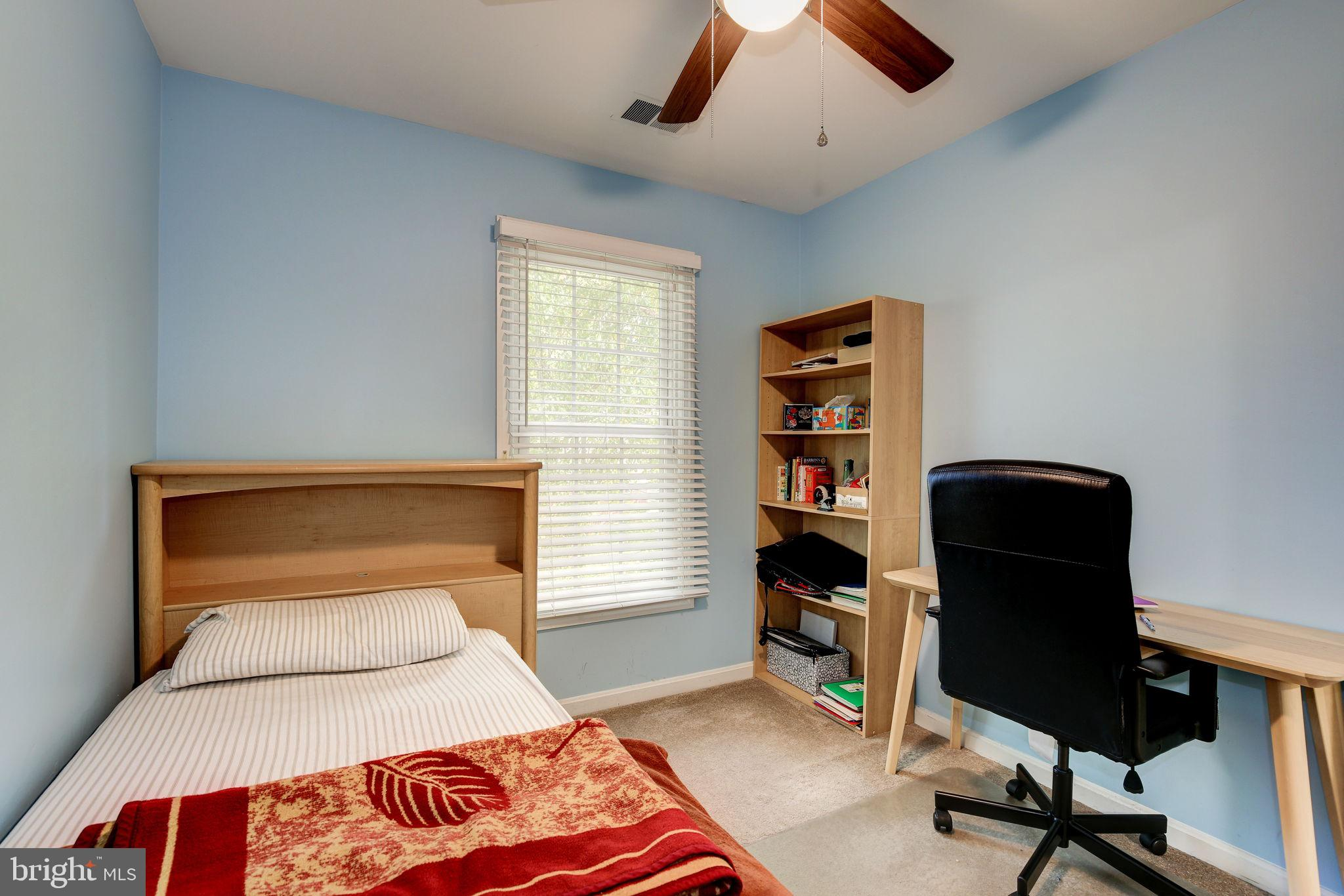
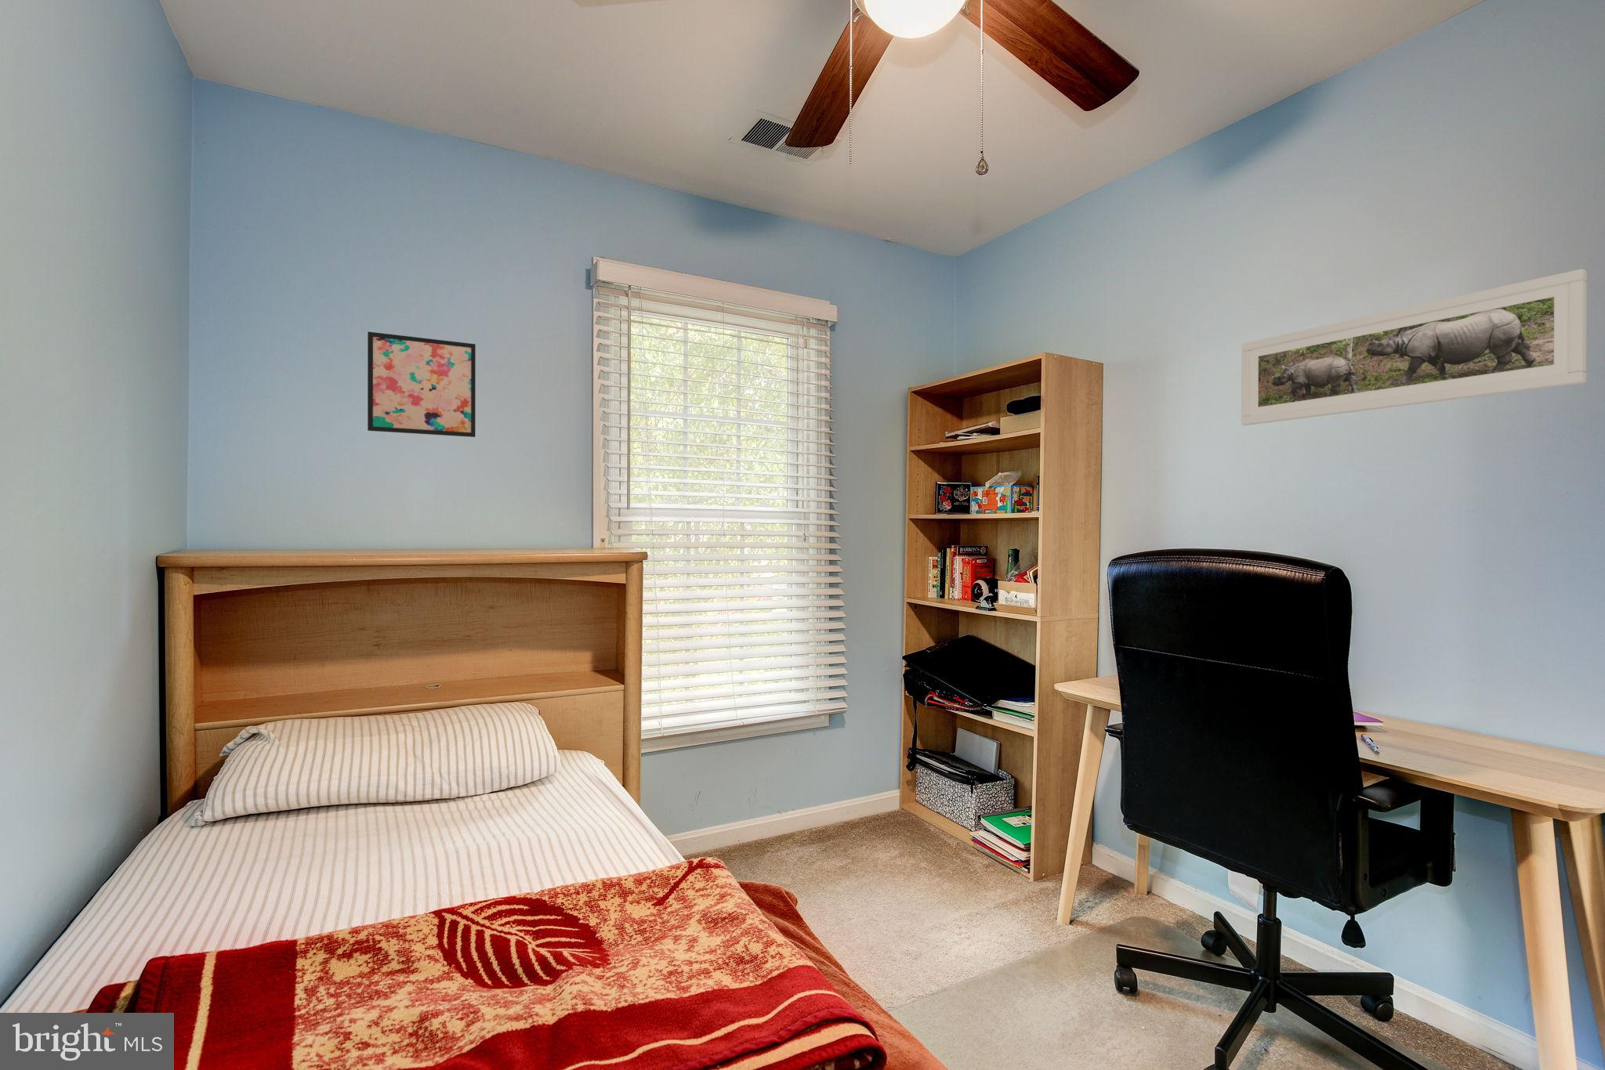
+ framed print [1241,268,1588,426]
+ wall art [367,331,476,438]
